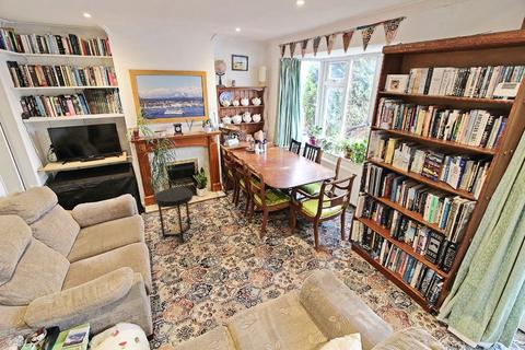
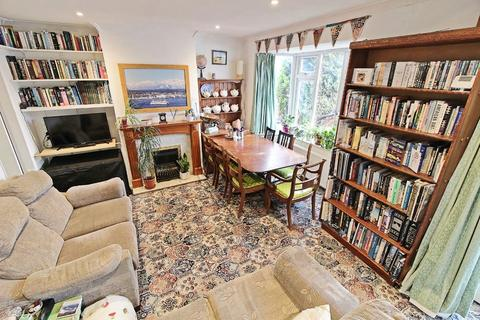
- side table [154,187,194,245]
